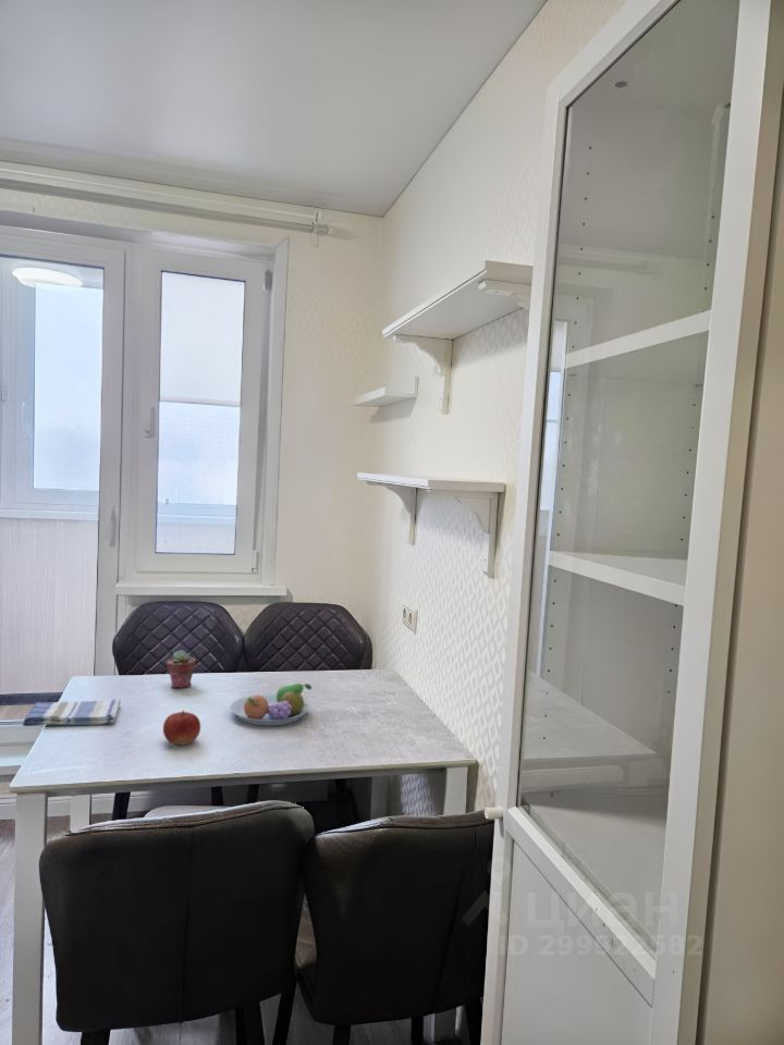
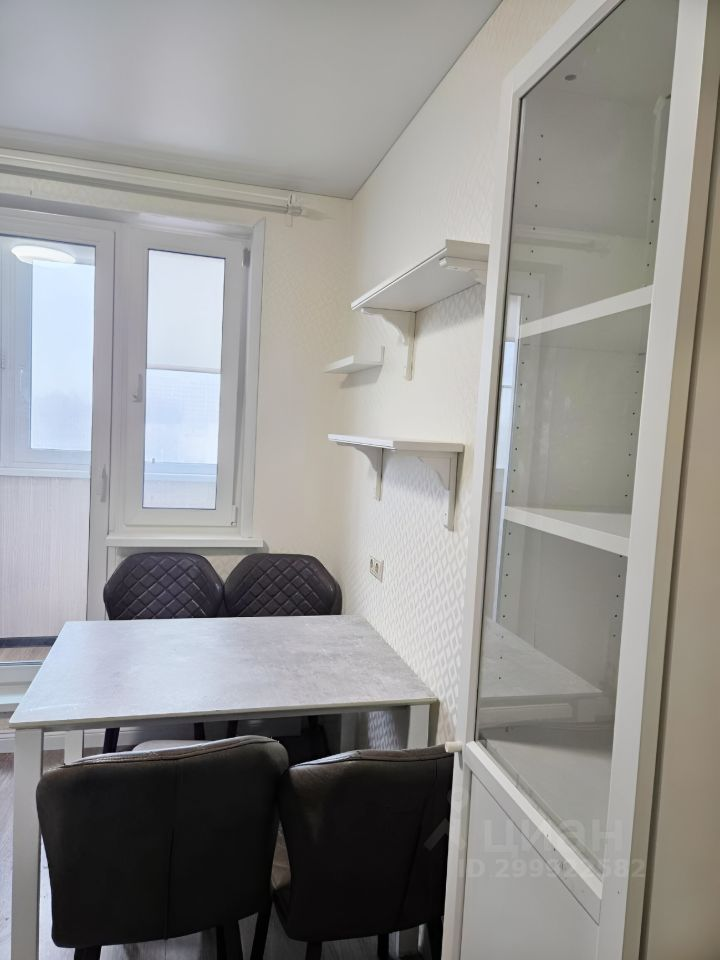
- potted succulent [166,649,197,689]
- fruit [162,710,201,746]
- fruit bowl [229,683,313,727]
- dish towel [22,698,122,727]
